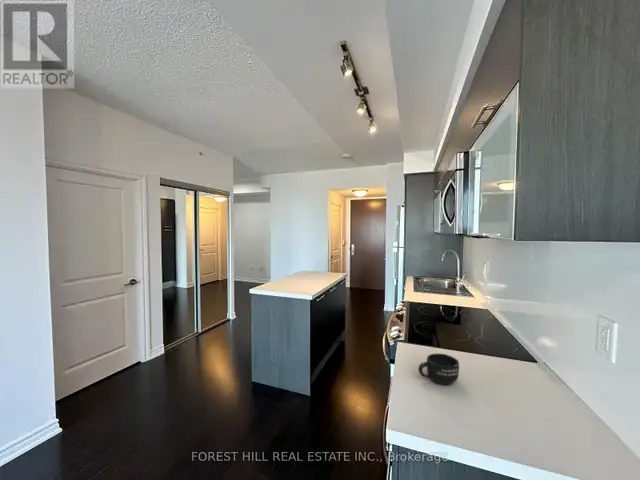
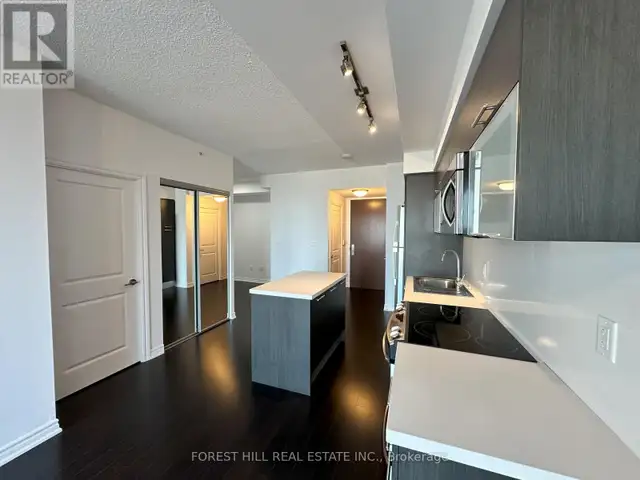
- mug [417,353,460,386]
